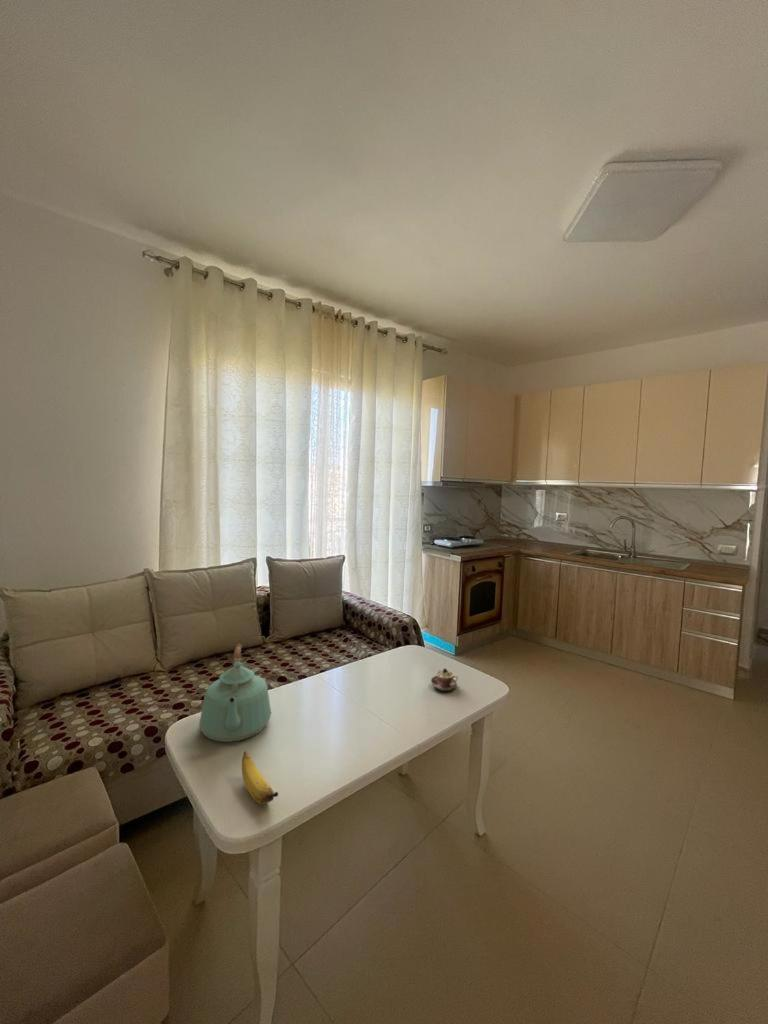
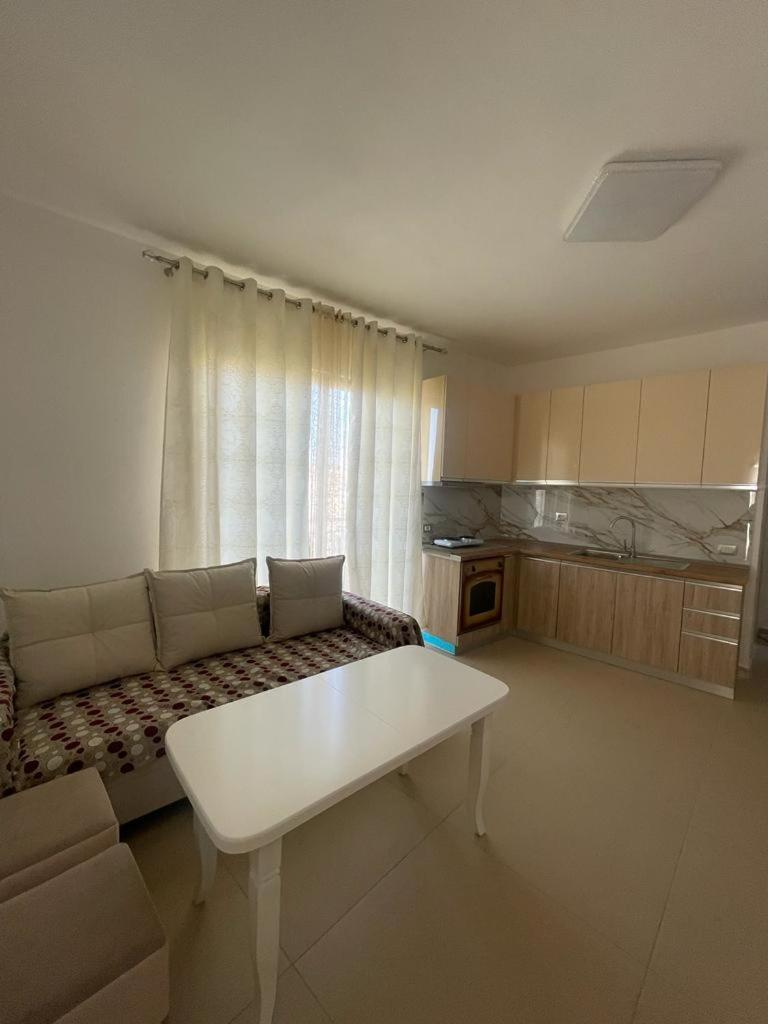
- banana [241,750,279,805]
- teacup [430,668,459,692]
- kettle [198,643,272,743]
